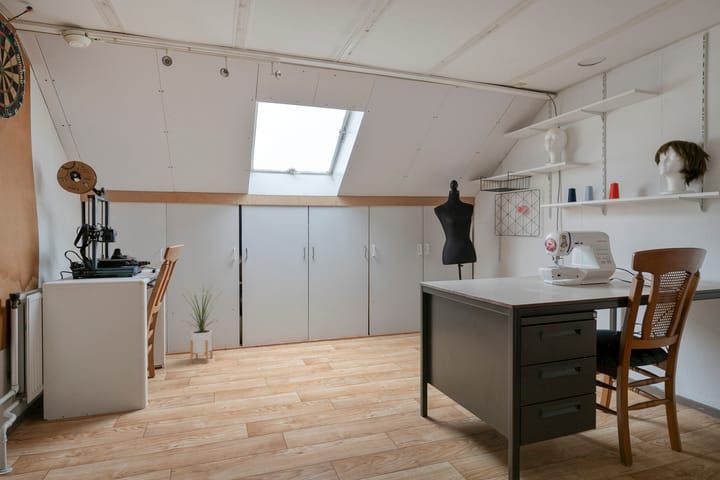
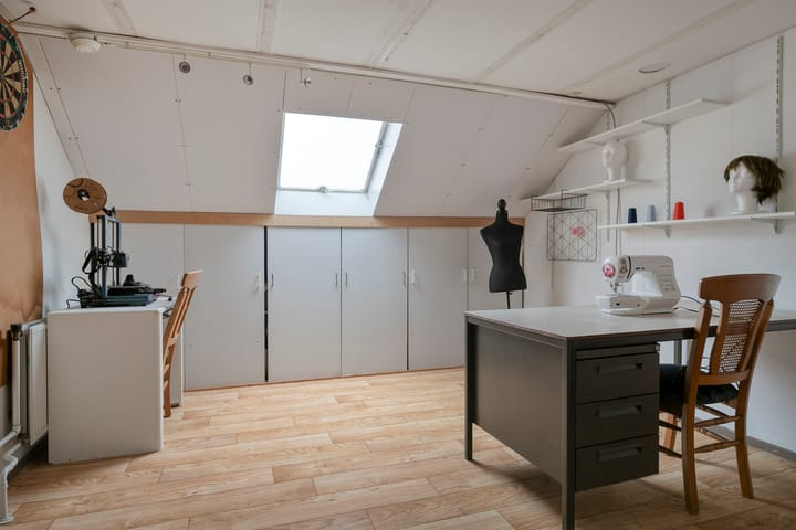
- house plant [180,284,222,364]
